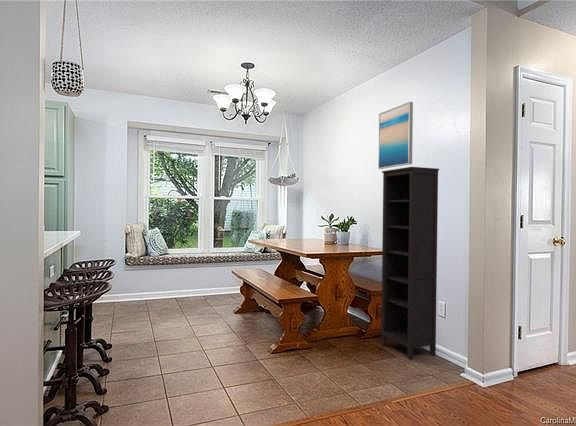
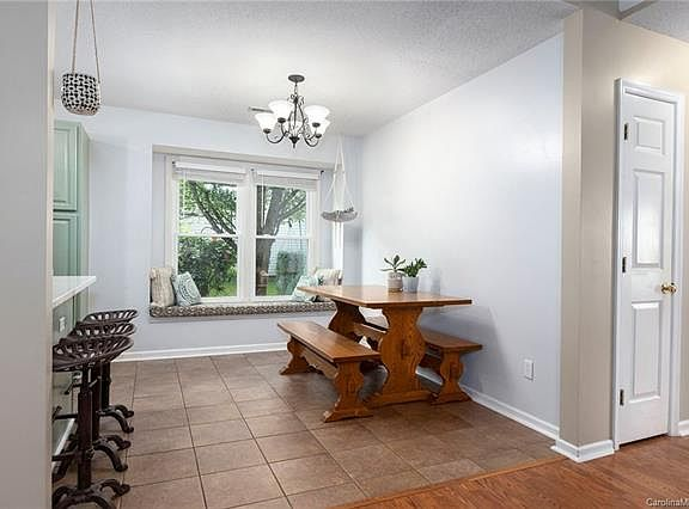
- bookcase [380,166,440,361]
- wall art [377,101,414,170]
